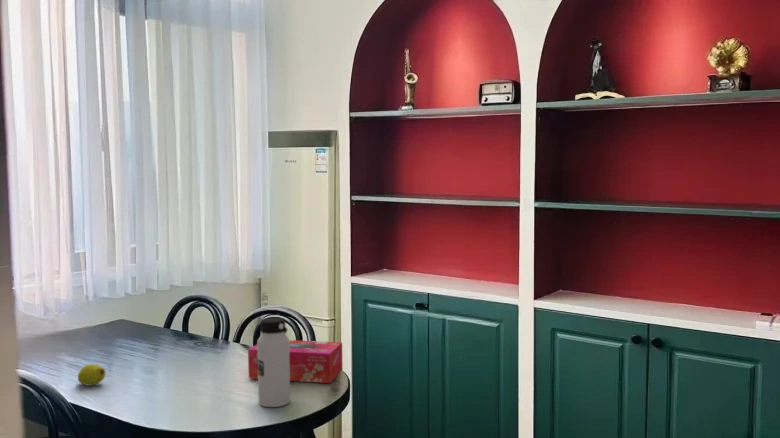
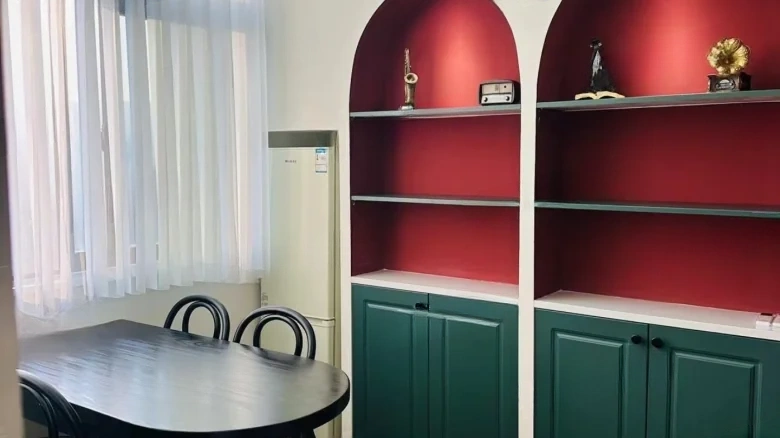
- tissue box [247,339,344,384]
- water bottle [256,316,291,408]
- fruit [77,363,107,387]
